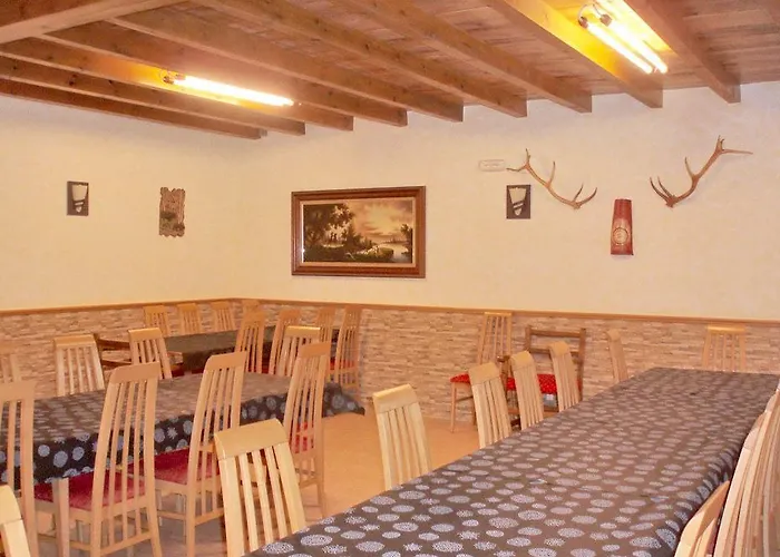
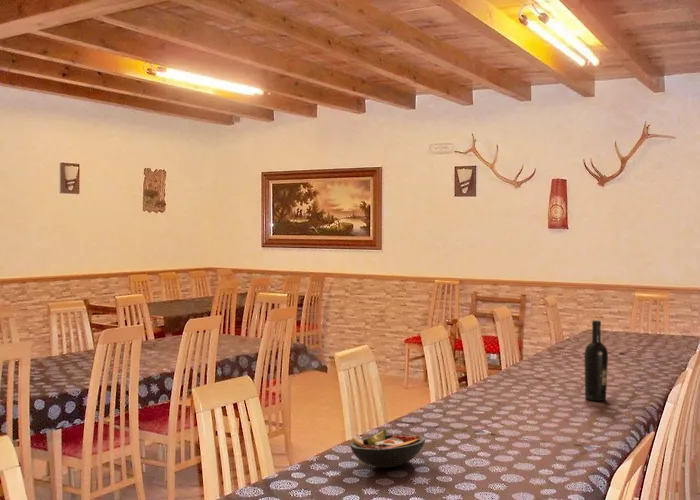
+ wine bottle [583,319,609,402]
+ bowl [350,429,426,469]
